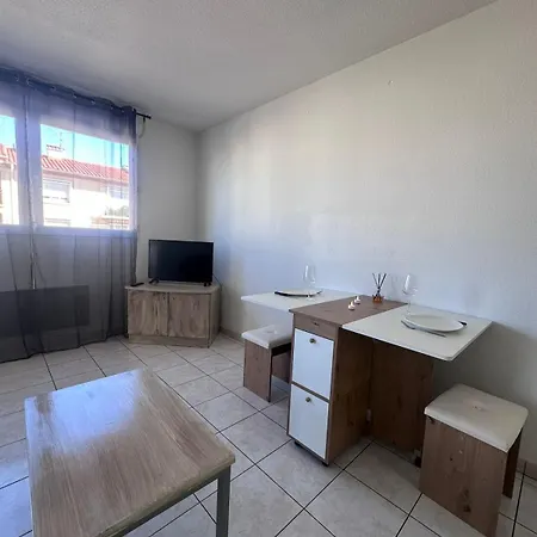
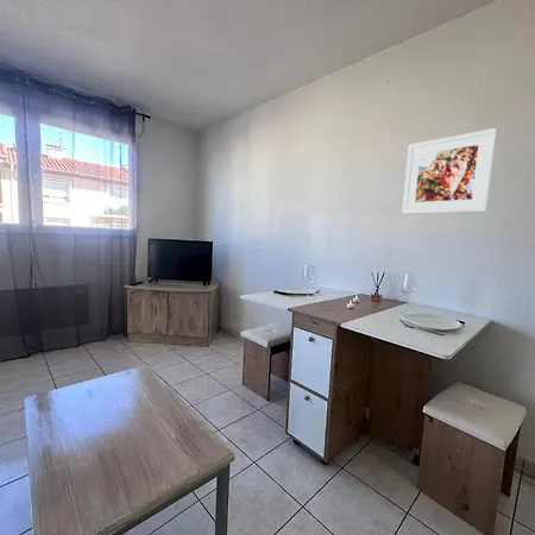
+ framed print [401,127,498,215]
